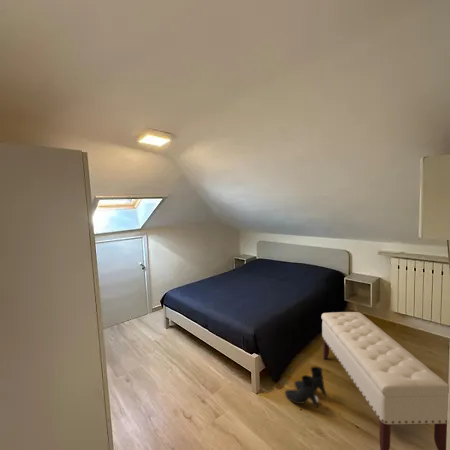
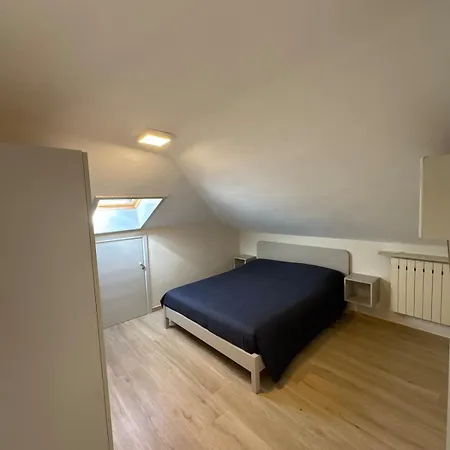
- boots [284,366,328,409]
- bench [320,311,450,450]
